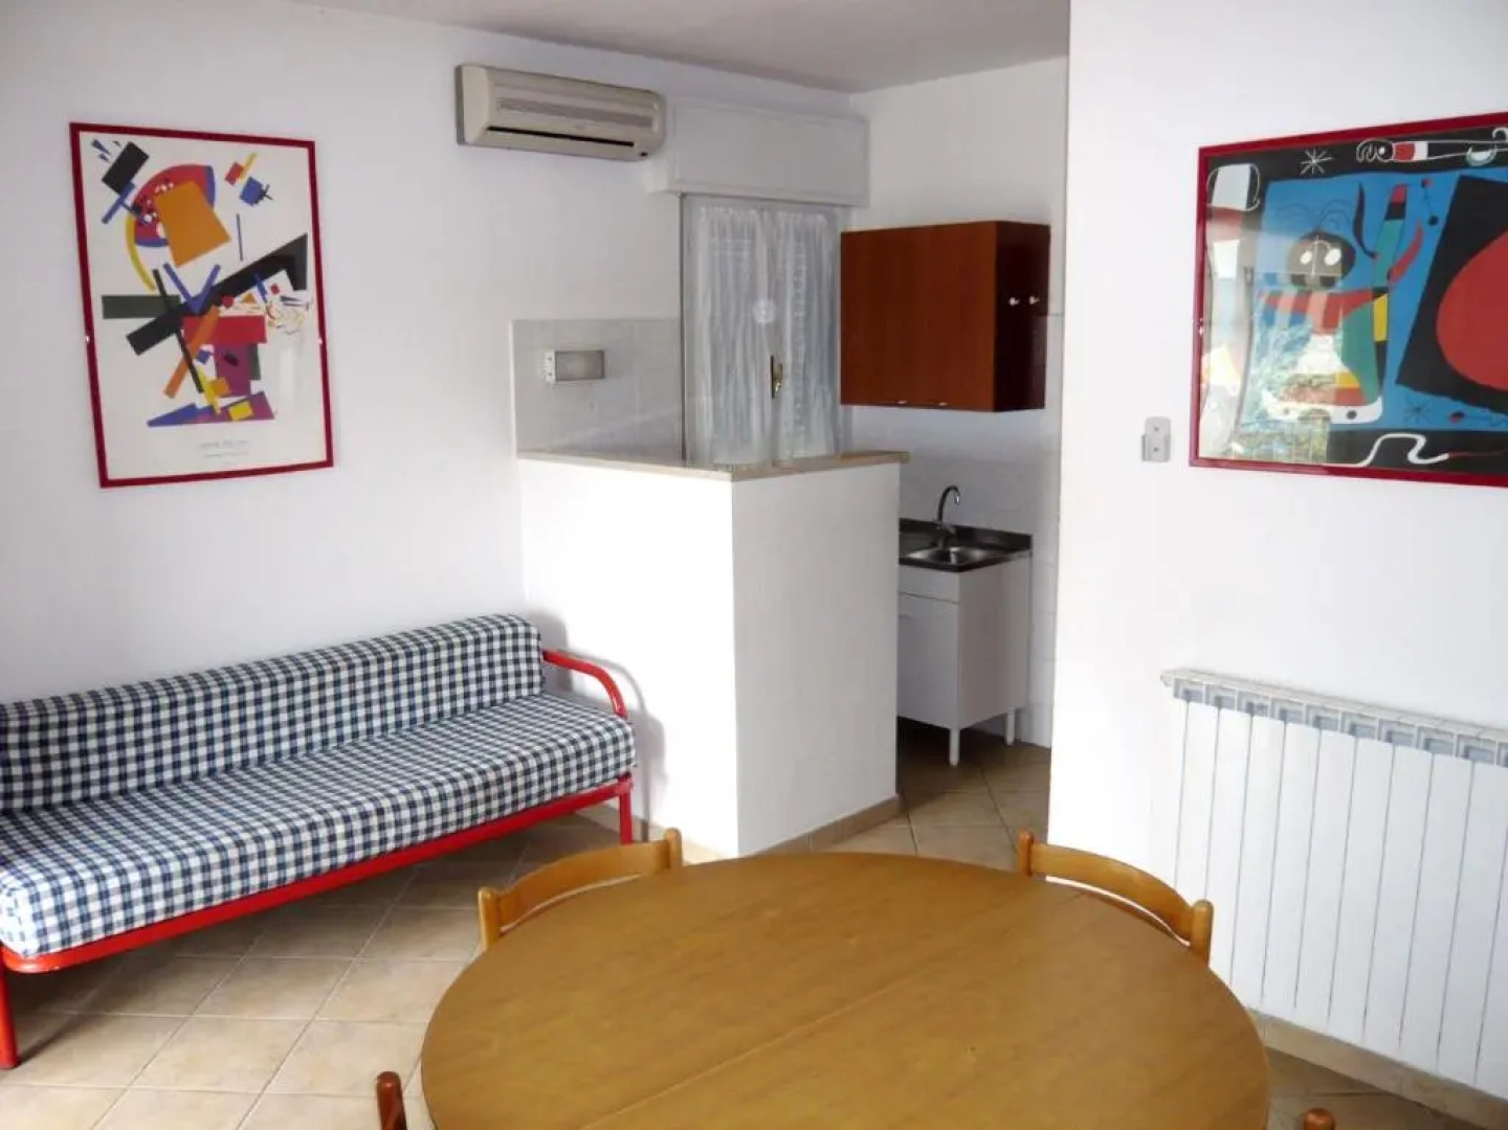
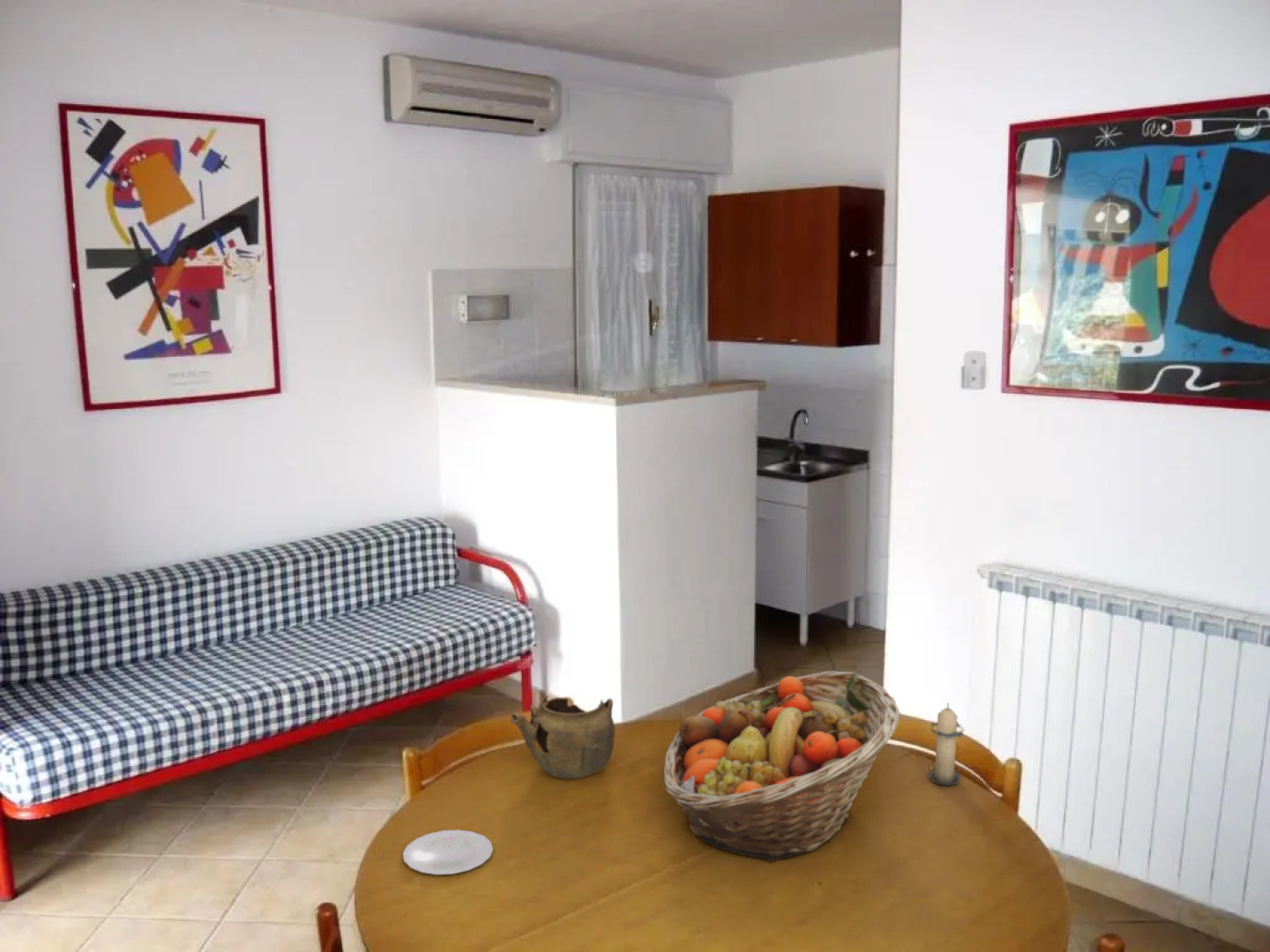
+ candle [928,703,966,786]
+ fruit basket [662,670,902,862]
+ plate [402,829,494,875]
+ teapot [508,695,616,779]
